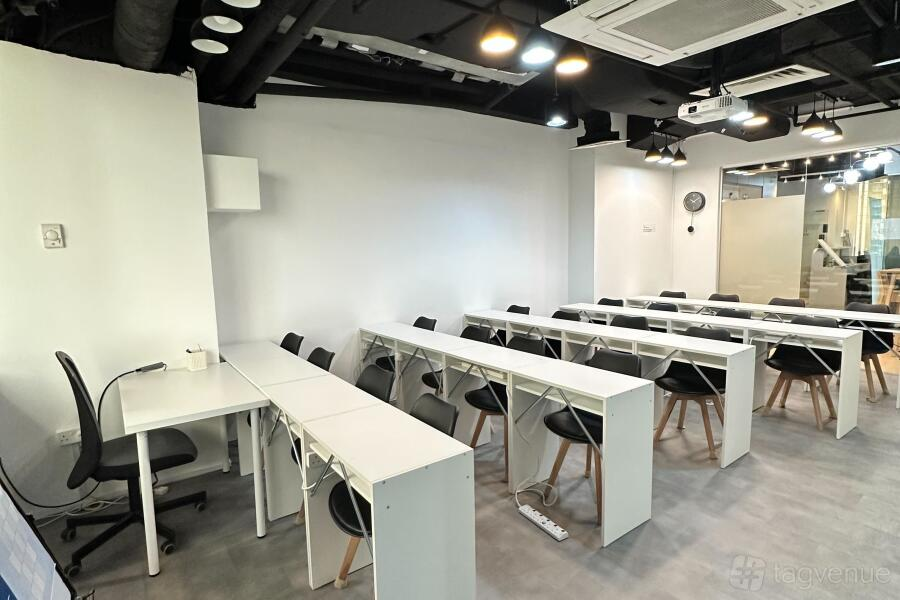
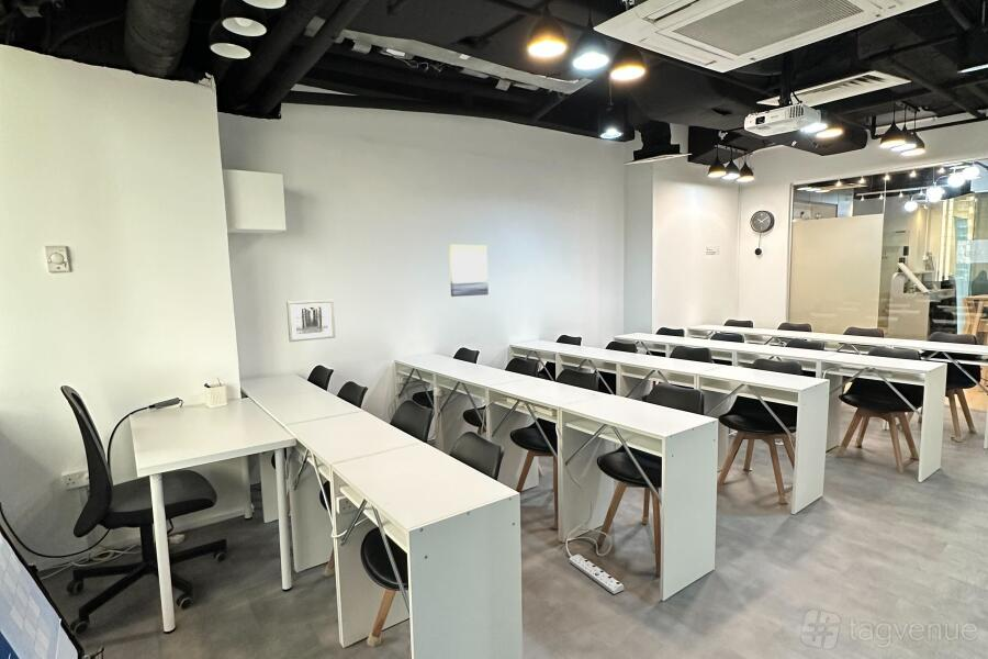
+ wall art [448,244,490,298]
+ wall art [285,299,337,343]
